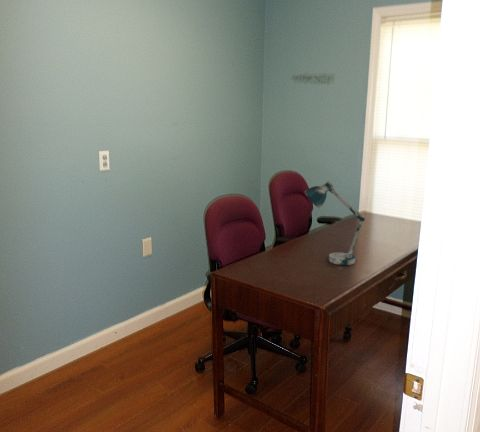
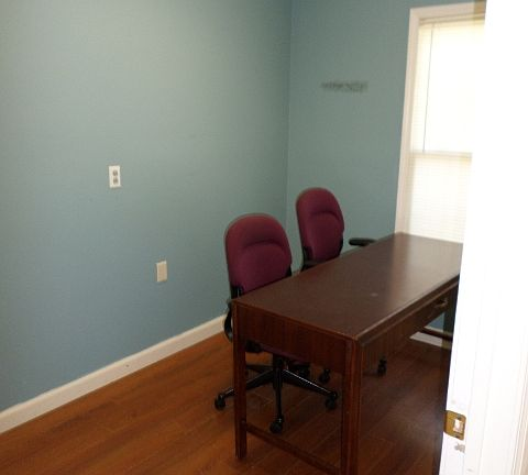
- desk lamp [303,180,366,266]
